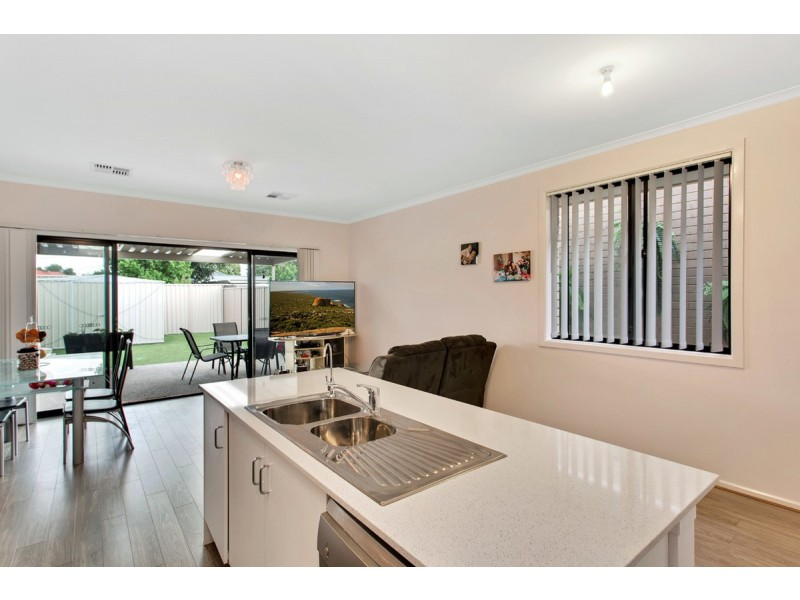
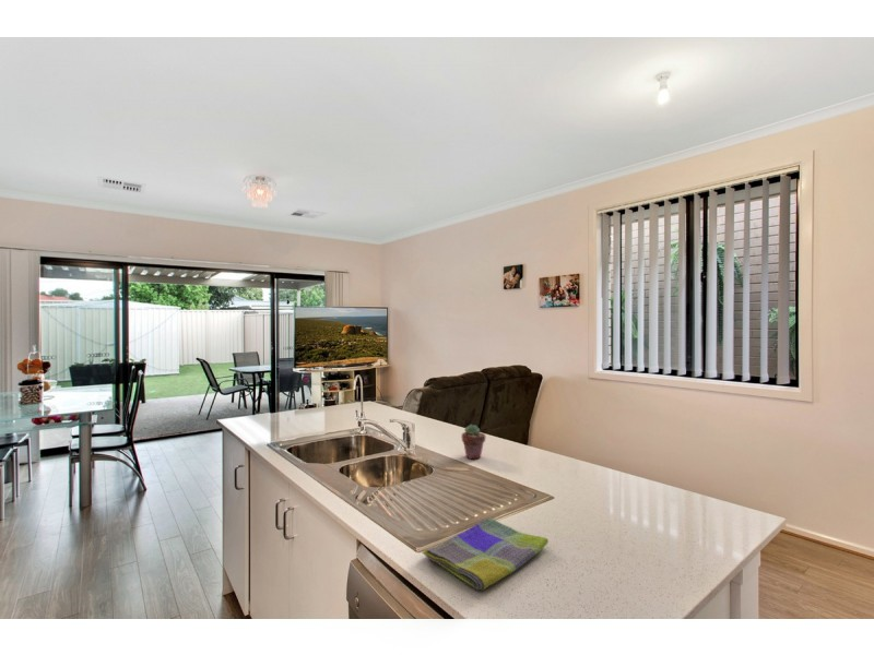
+ dish towel [421,516,550,591]
+ potted succulent [461,424,487,460]
